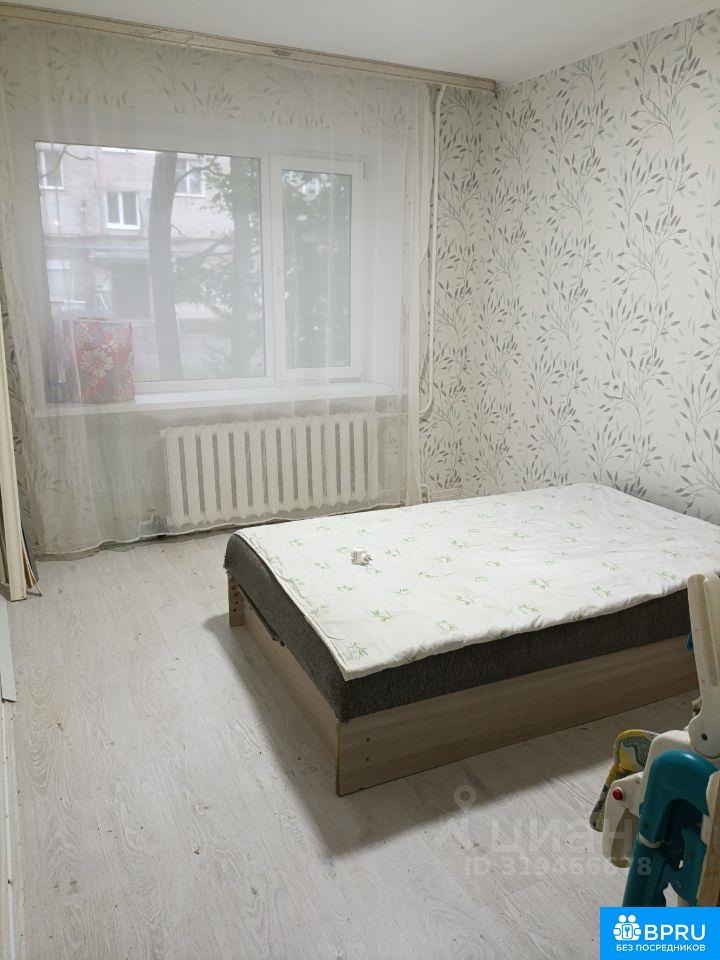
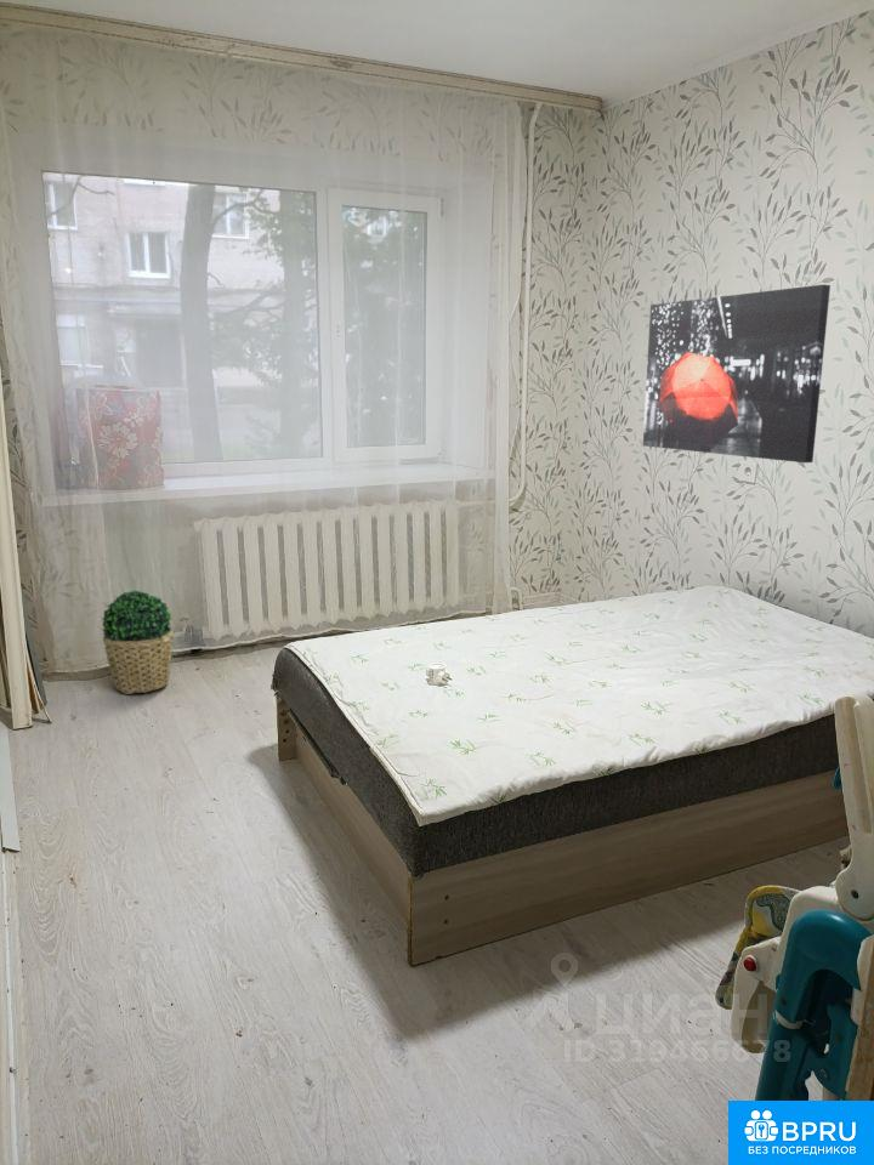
+ potted plant [101,590,175,695]
+ wall art [642,284,832,464]
